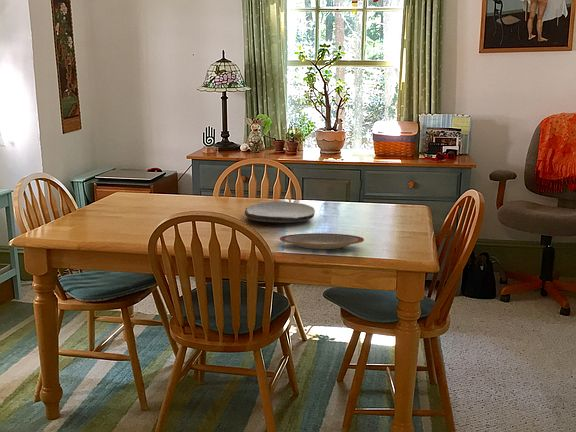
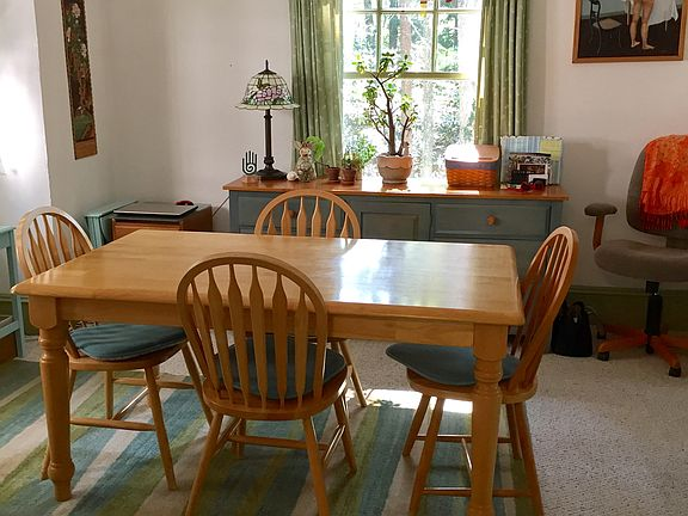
- plate [244,200,316,223]
- plate [279,232,365,250]
